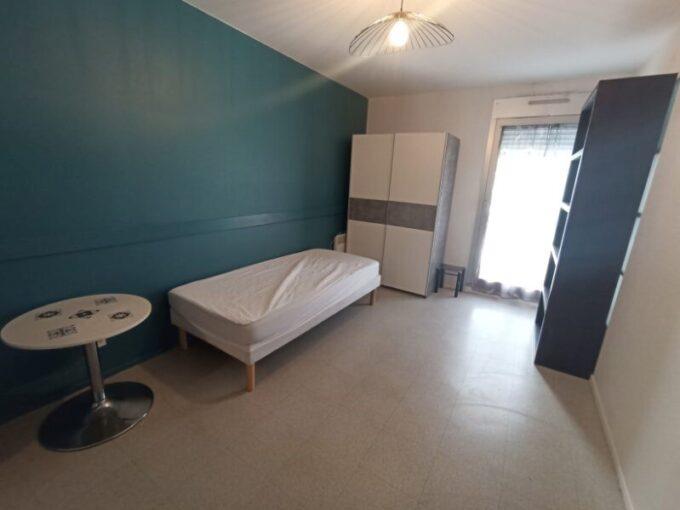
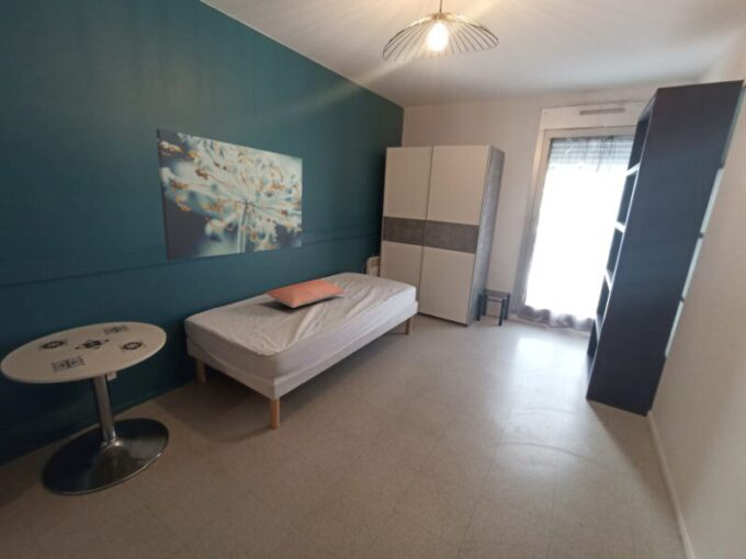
+ pillow [264,278,347,309]
+ wall art [155,128,303,261]
